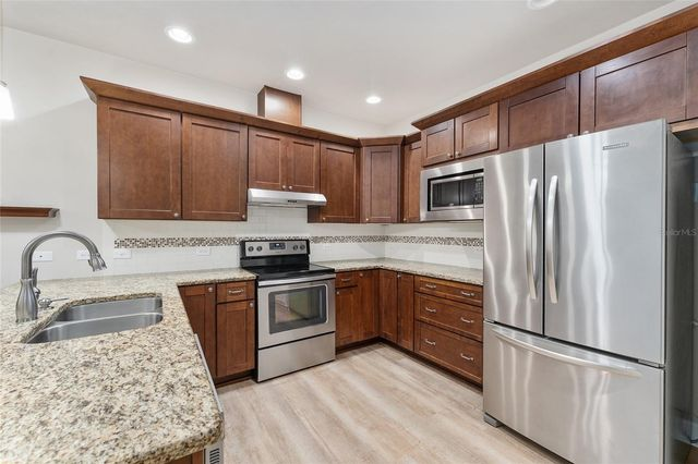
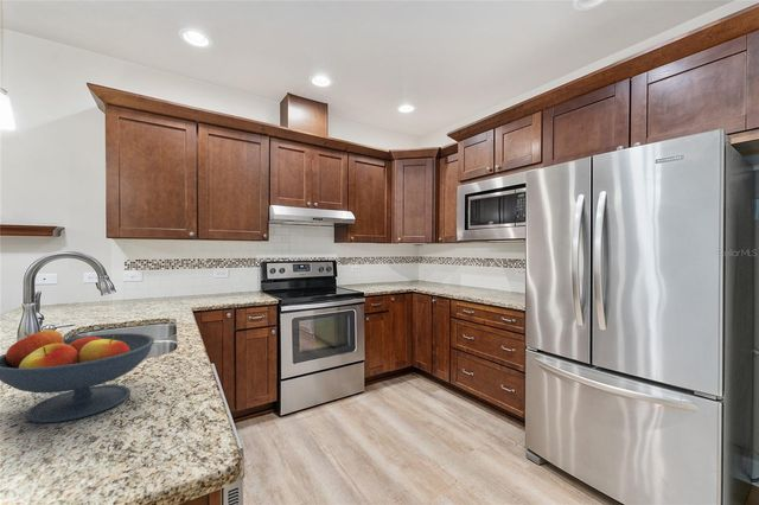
+ fruit bowl [0,330,155,424]
